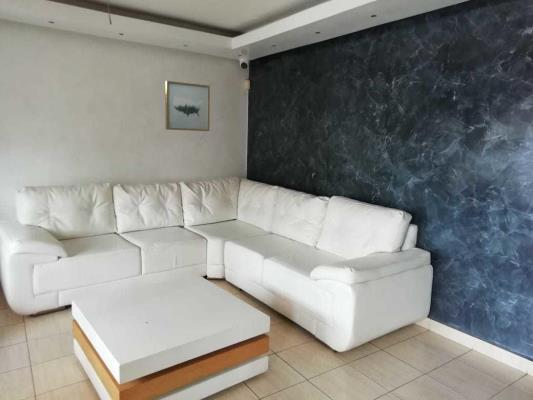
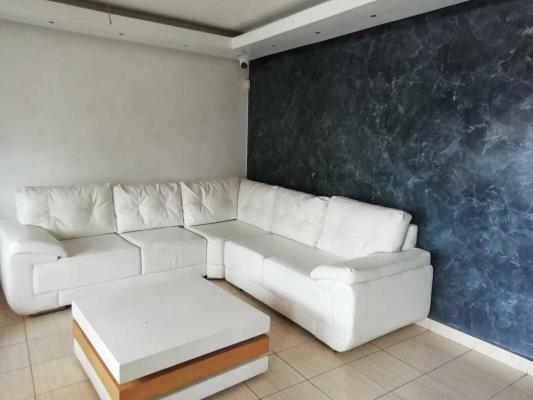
- wall art [164,80,211,132]
